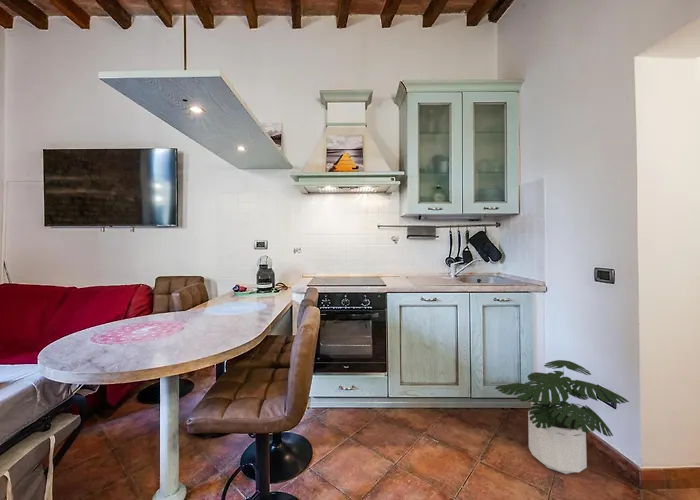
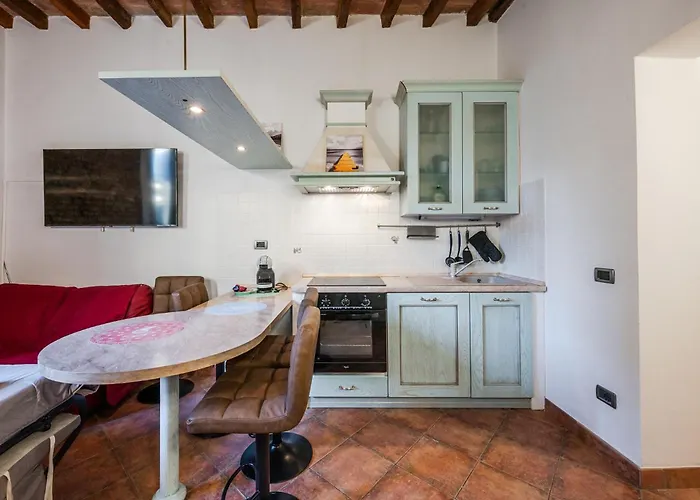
- potted plant [494,359,630,475]
